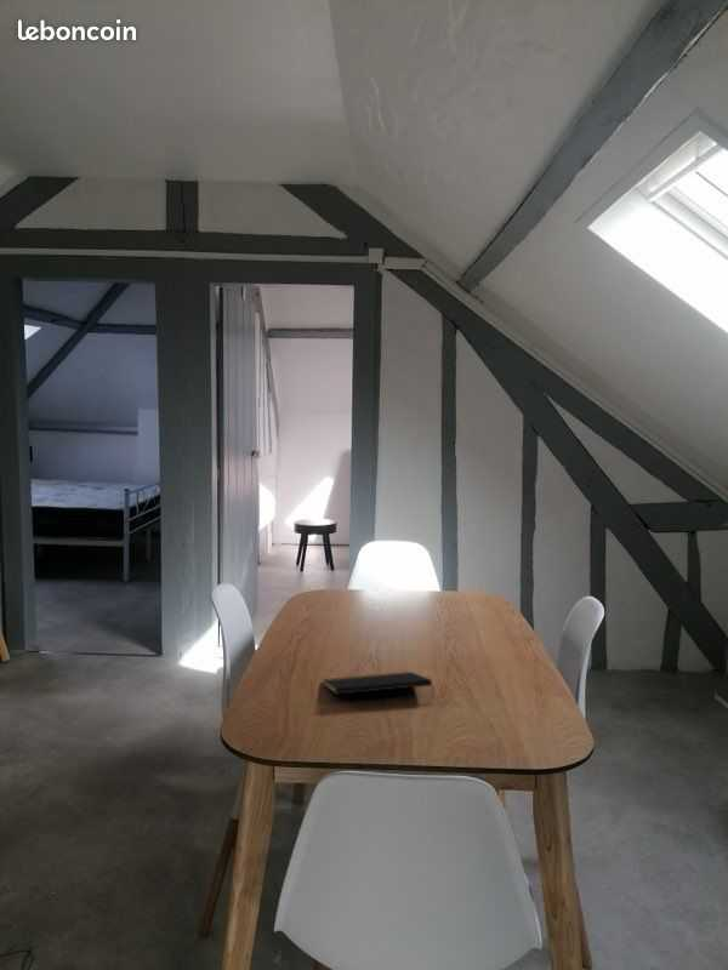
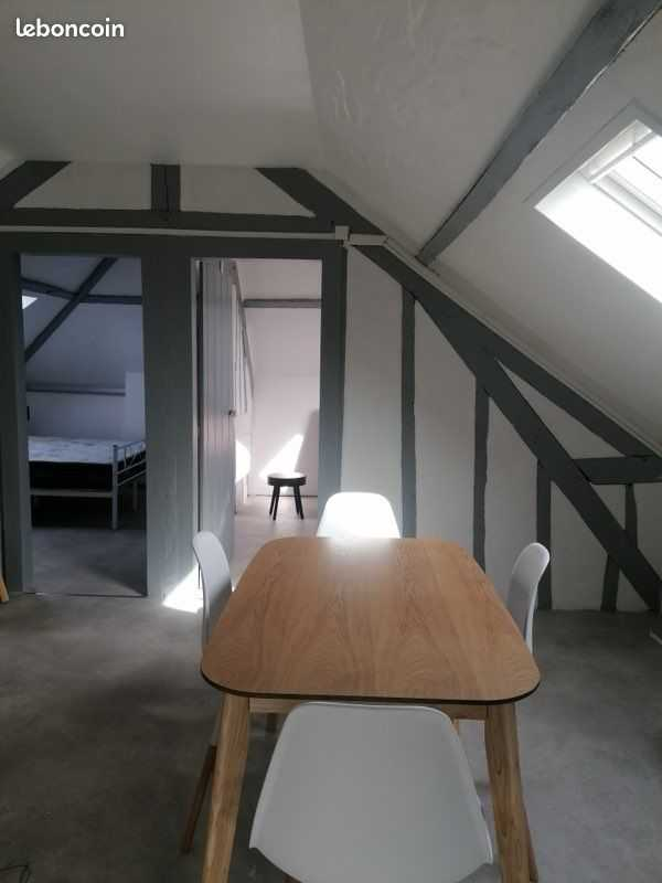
- notepad [322,671,436,700]
